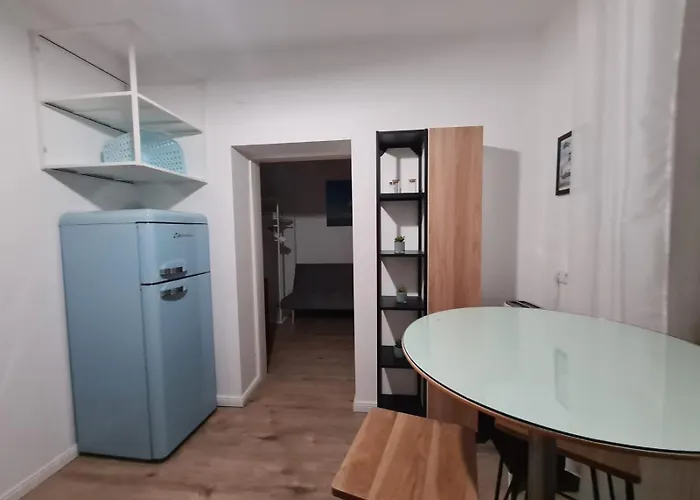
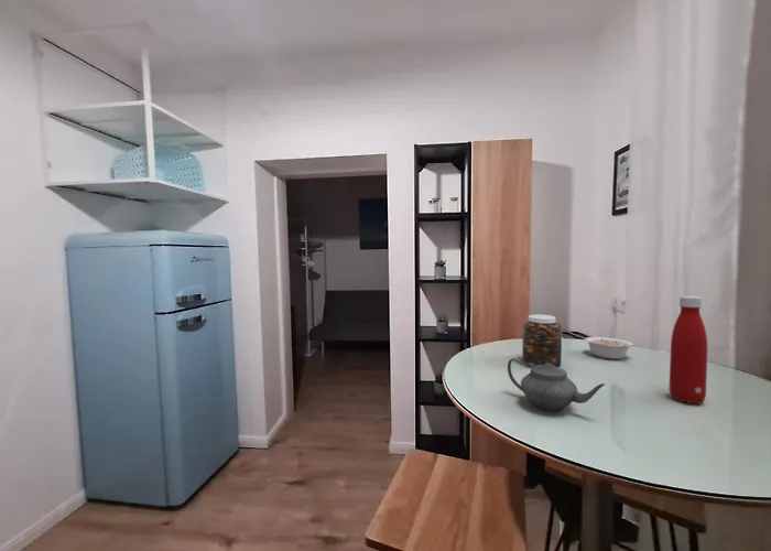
+ teapot [507,357,606,412]
+ legume [584,336,634,360]
+ bottle [669,294,708,404]
+ jar [521,313,563,367]
